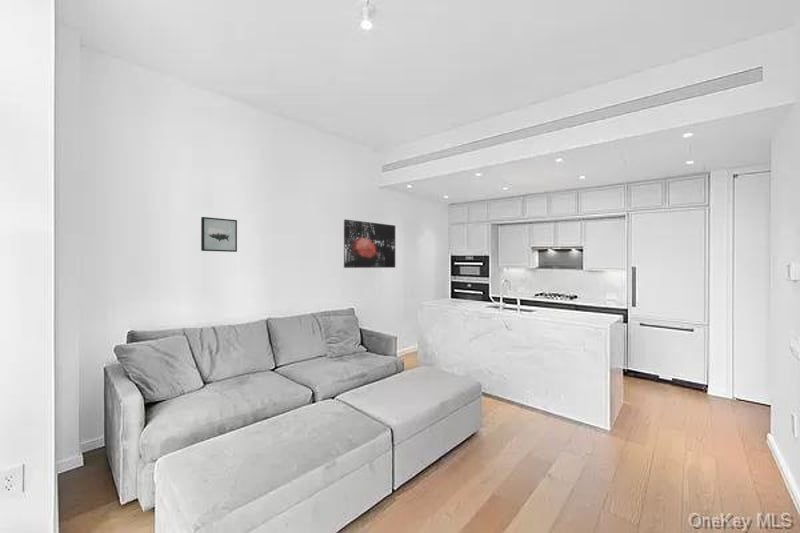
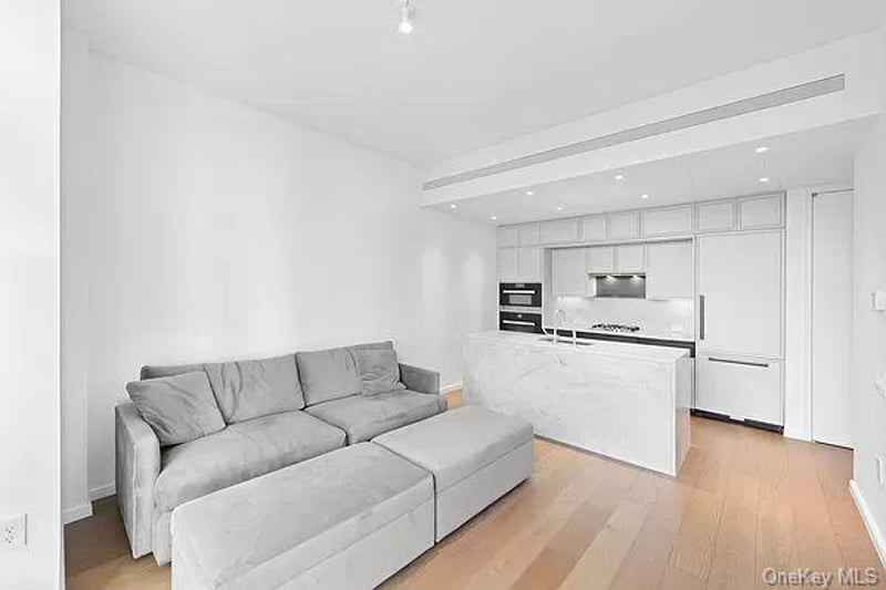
- wall art [343,219,396,269]
- wall art [200,216,238,253]
